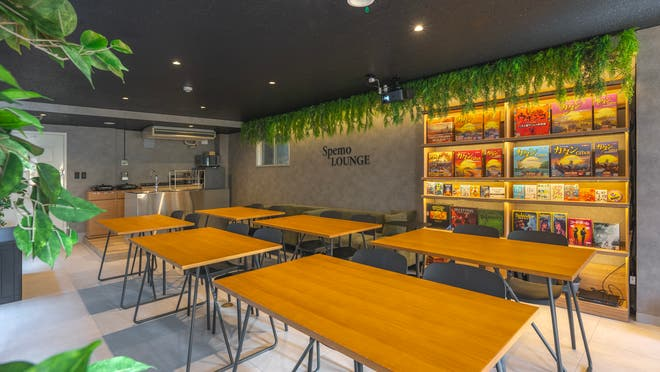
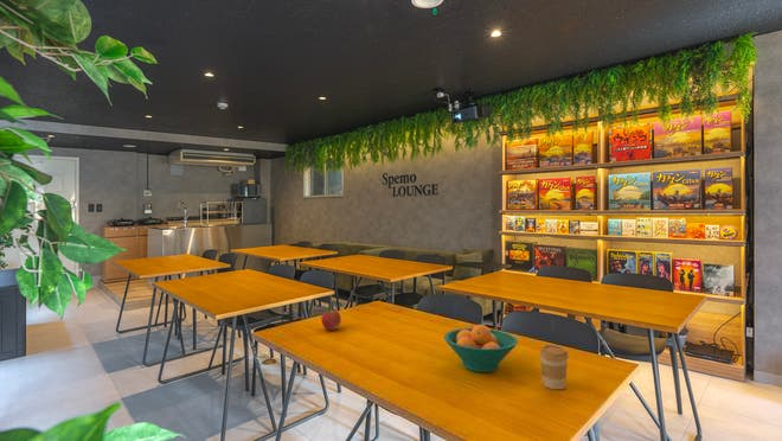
+ coffee cup [538,344,570,390]
+ apple [320,308,342,332]
+ fruit bowl [443,324,519,373]
